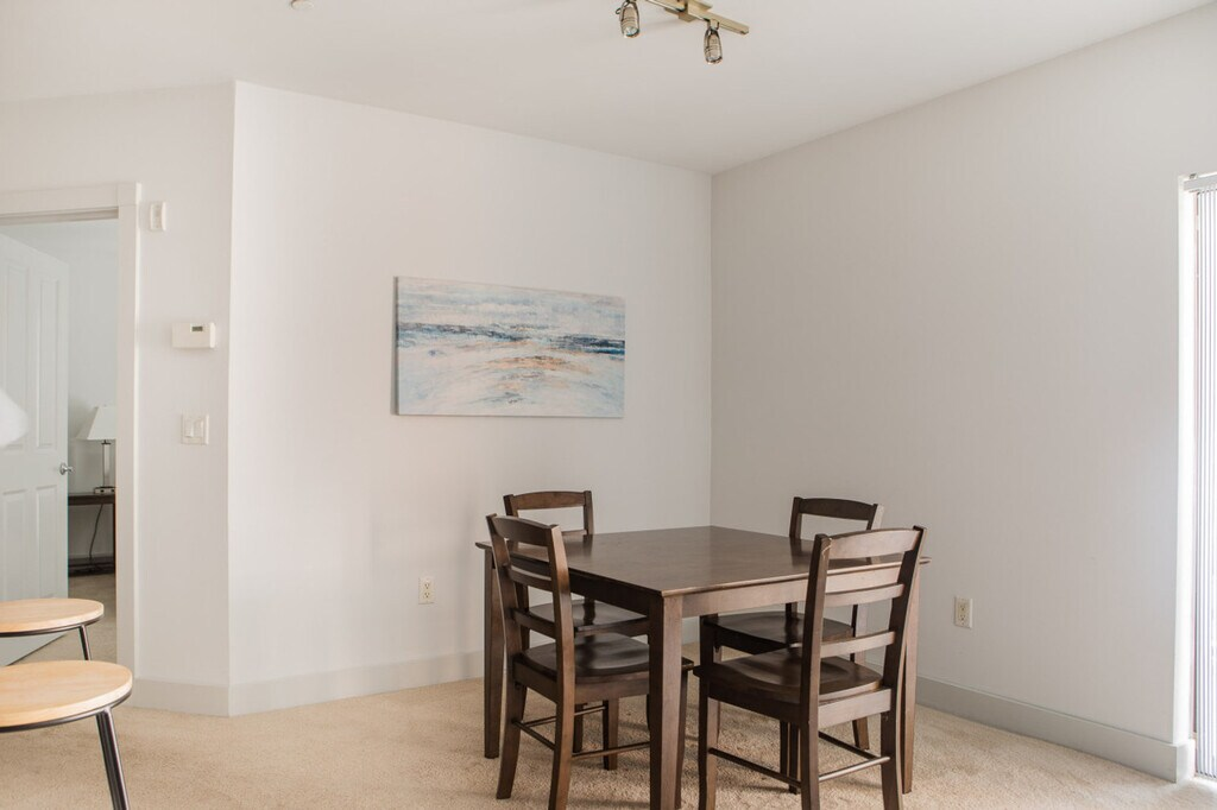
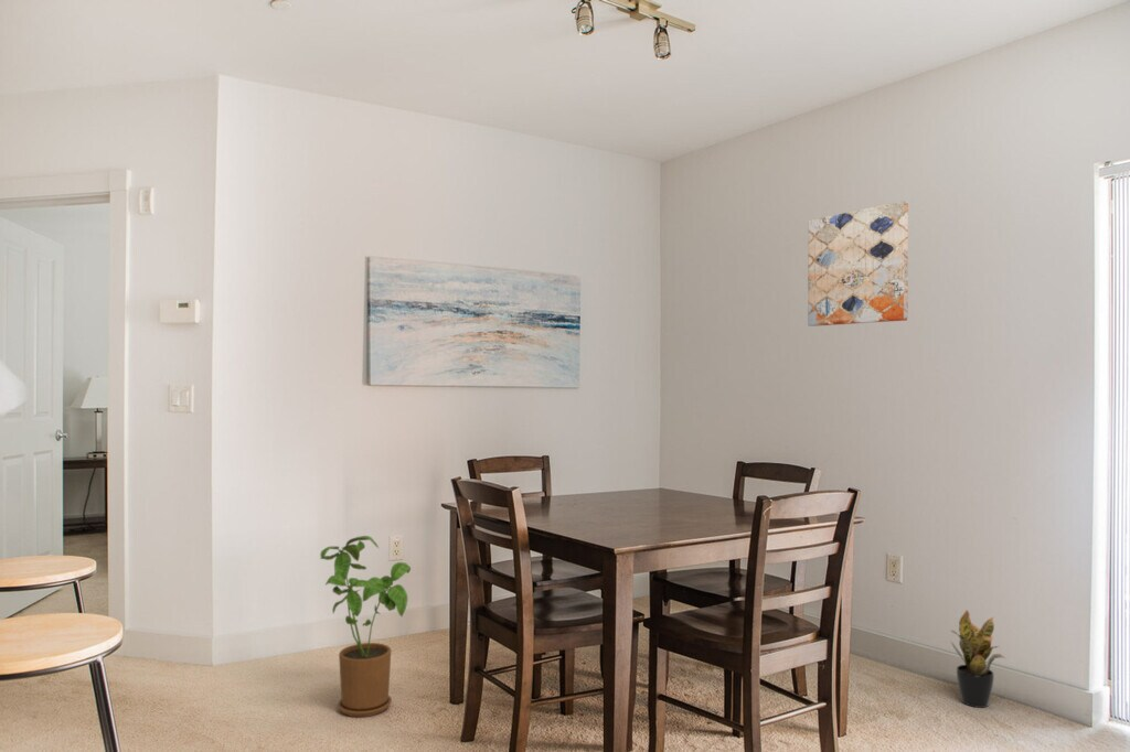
+ potted plant [949,609,1006,709]
+ wall art [807,201,909,327]
+ house plant [319,535,412,718]
